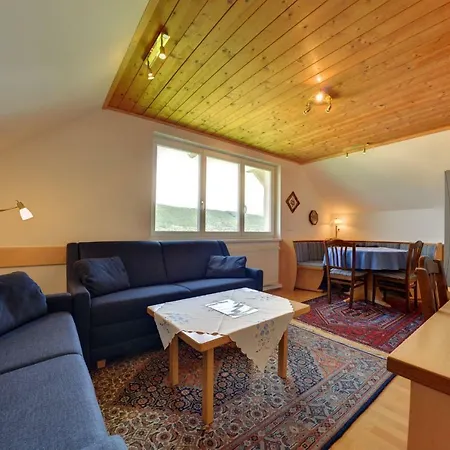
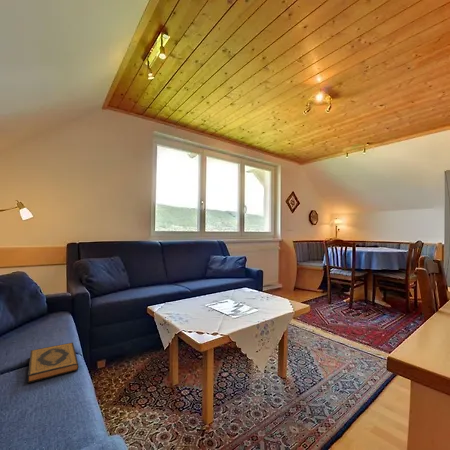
+ hardback book [27,342,80,384]
